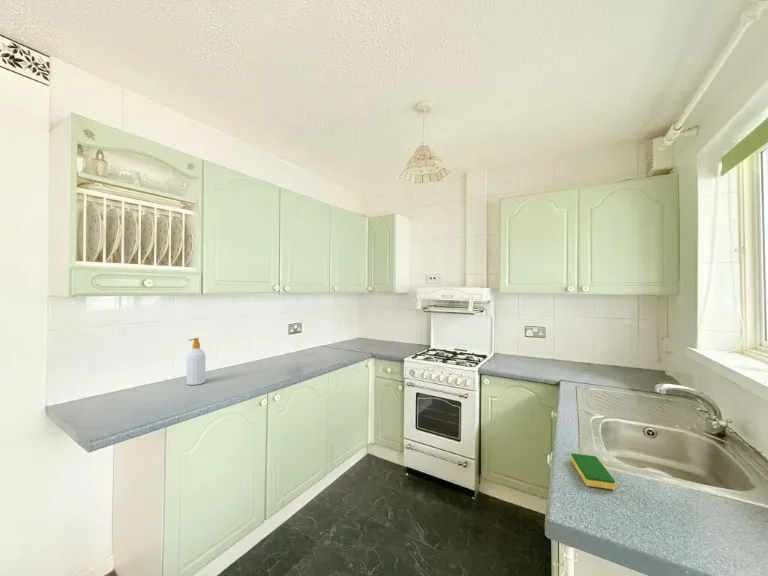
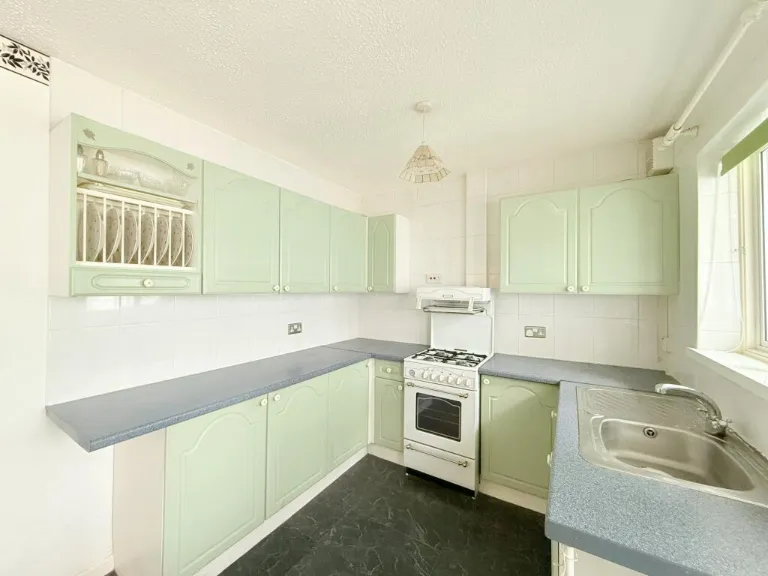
- dish sponge [570,452,616,490]
- soap bottle [186,337,206,386]
